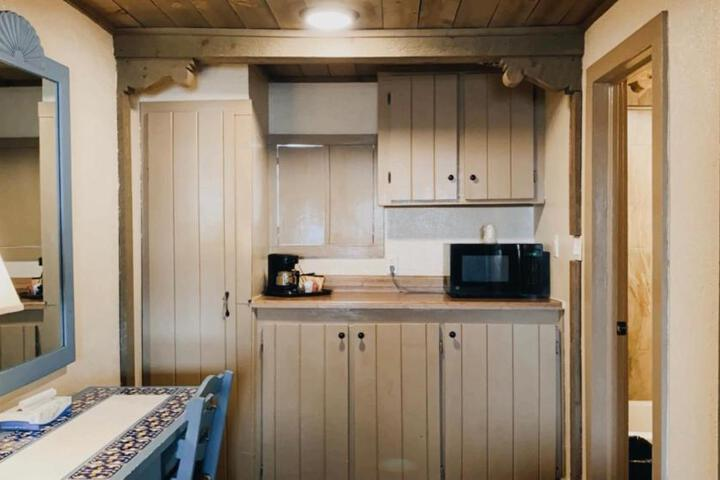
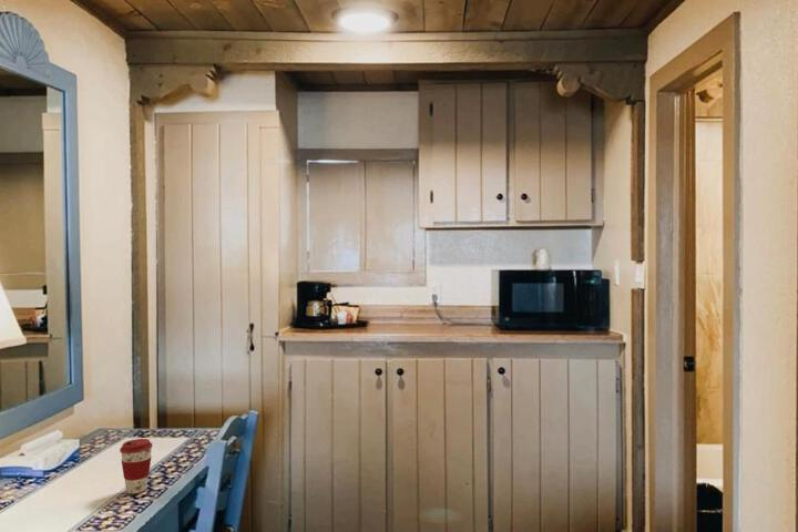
+ coffee cup [119,438,153,494]
